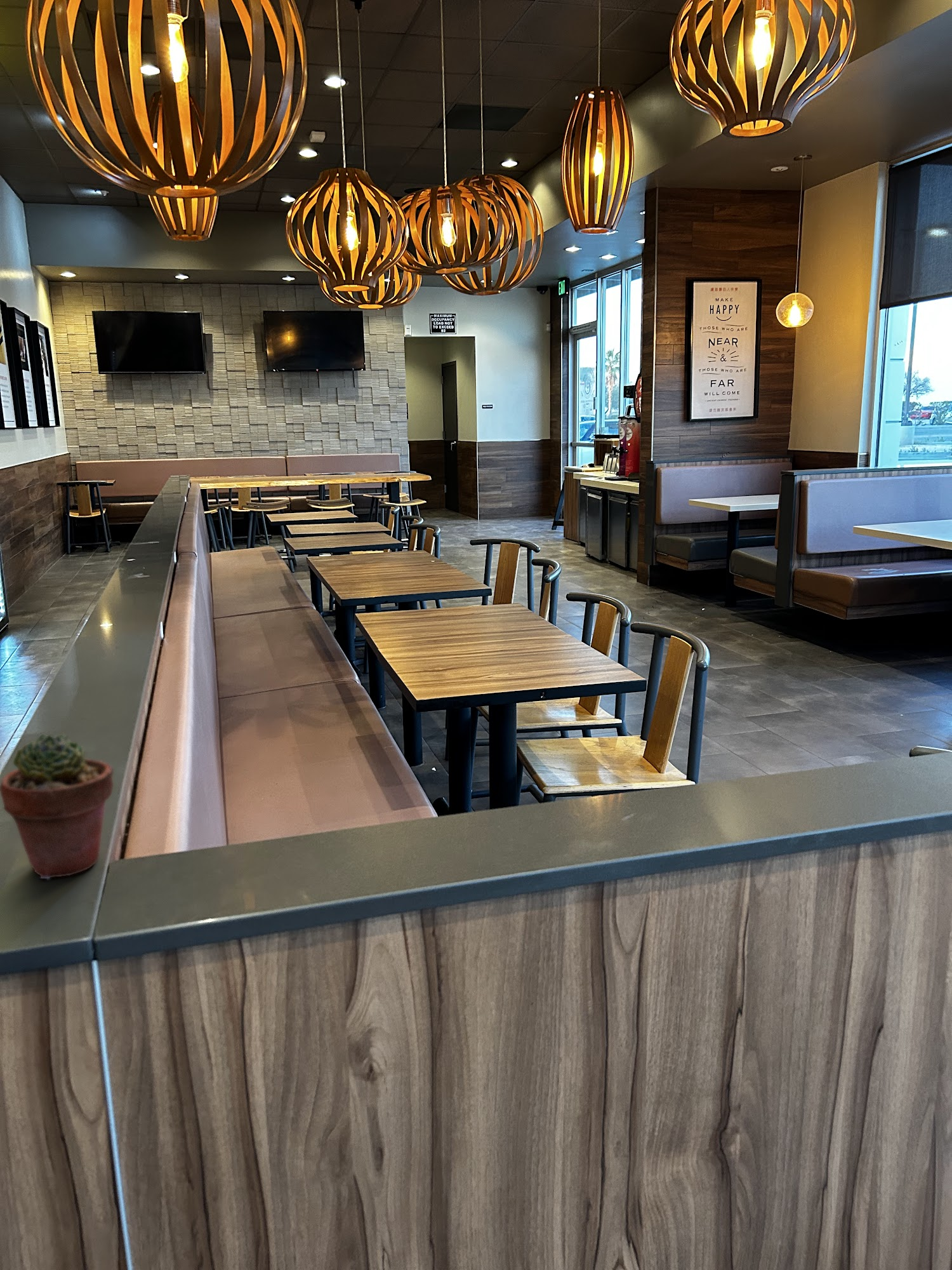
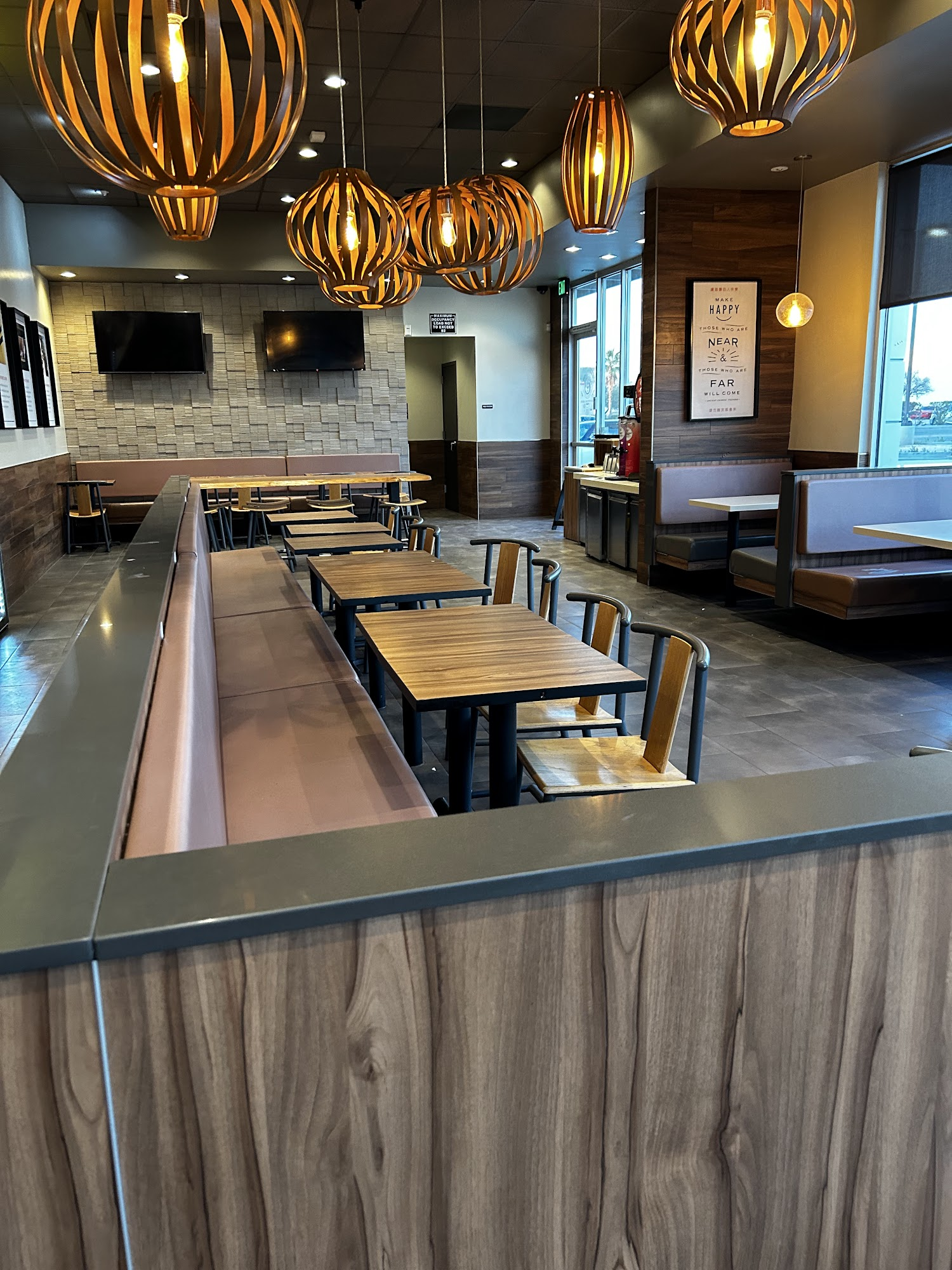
- potted succulent [0,733,114,880]
